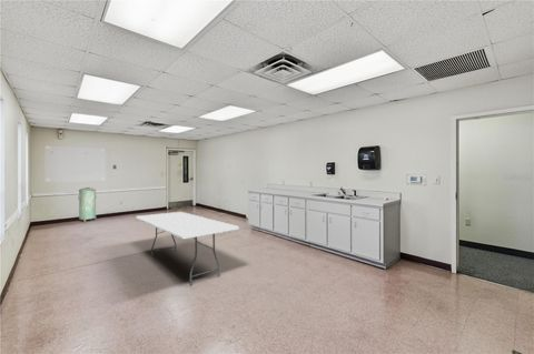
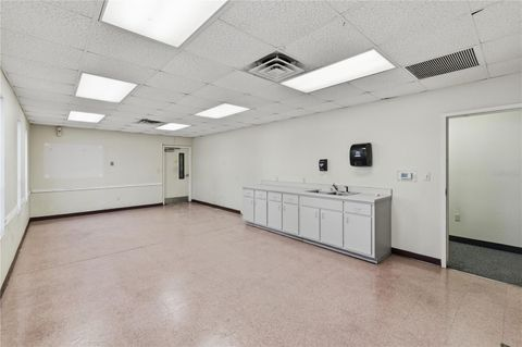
- trash can [77,186,98,223]
- folding table [136,211,240,286]
